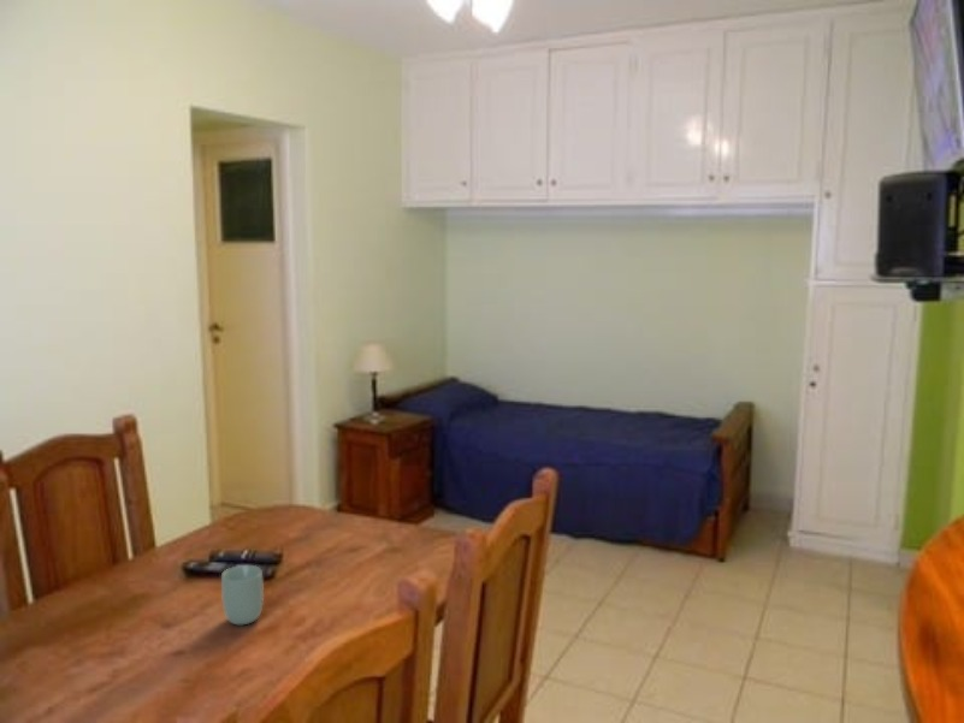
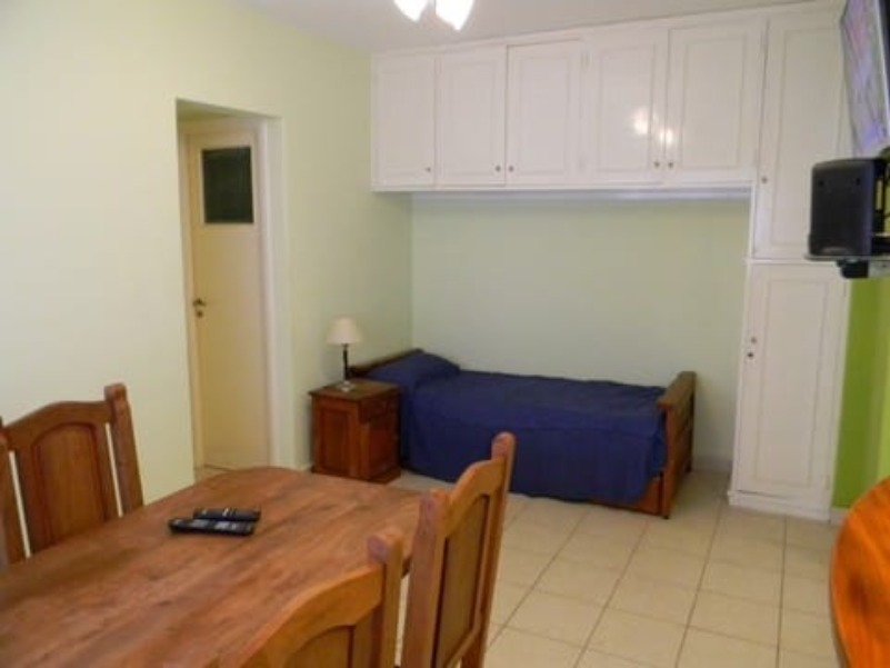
- cup [220,564,265,627]
